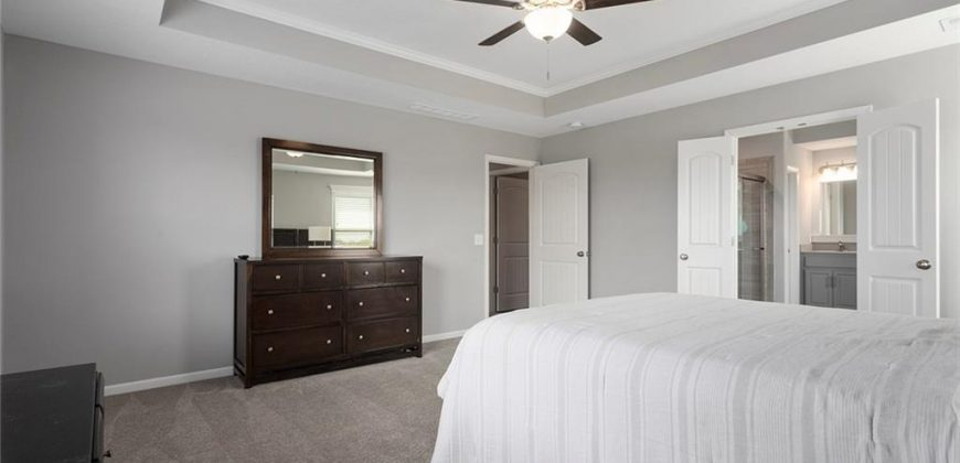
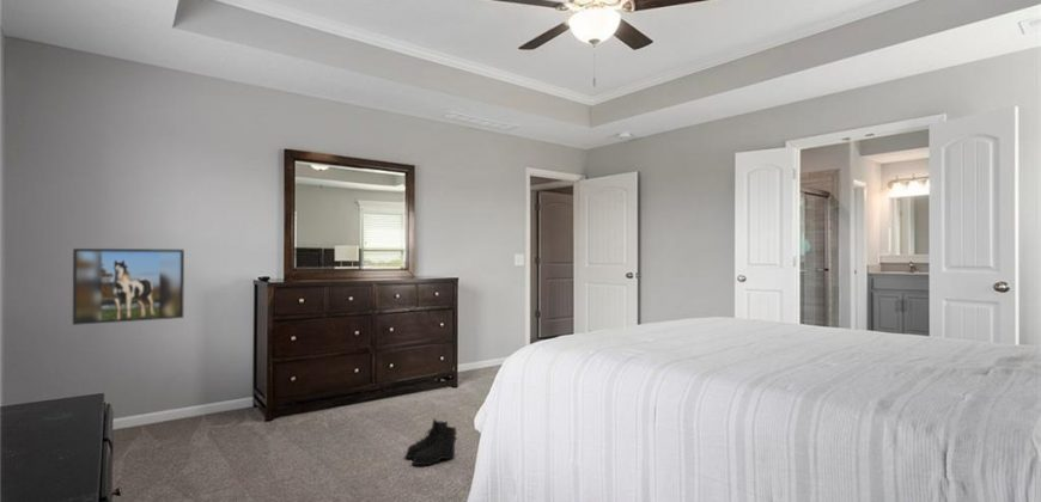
+ boots [404,417,458,467]
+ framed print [72,247,185,326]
